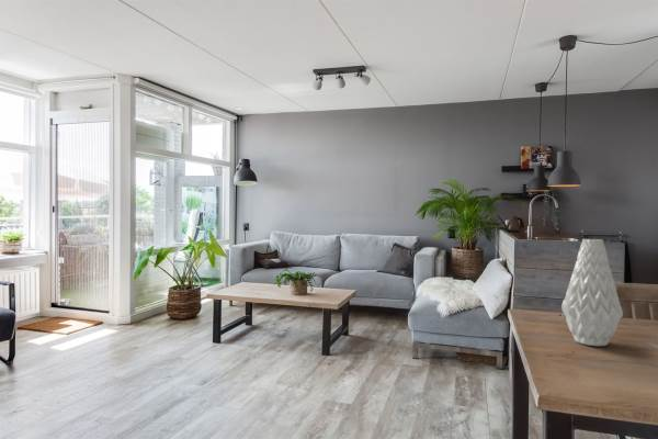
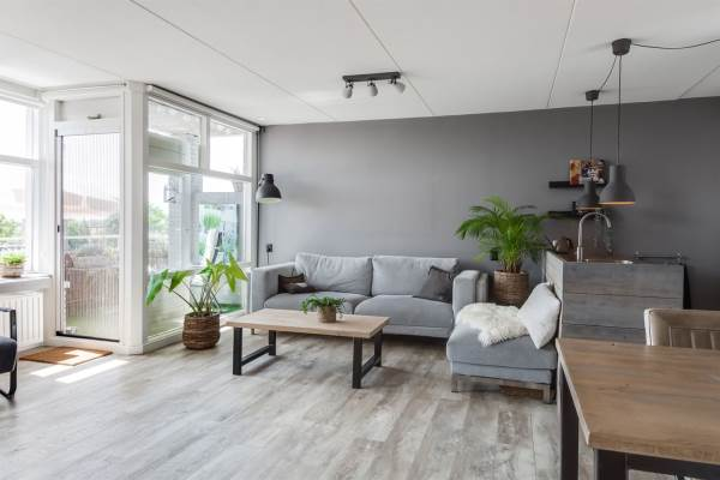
- vase [560,238,624,347]
